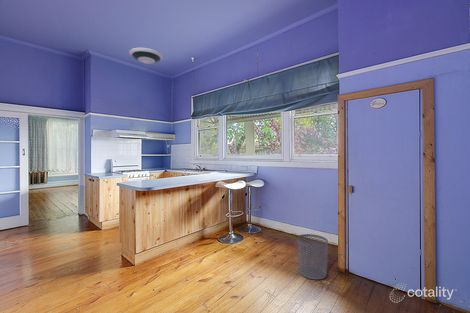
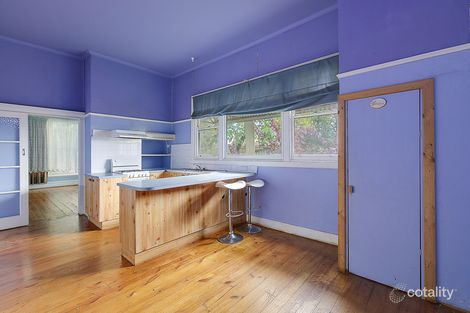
- waste bin [296,233,329,281]
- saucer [128,47,164,65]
